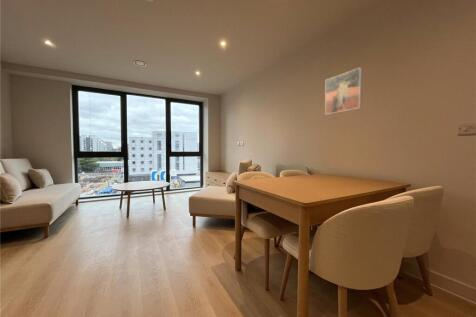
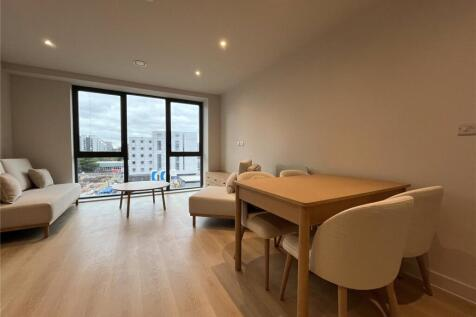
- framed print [324,67,363,116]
